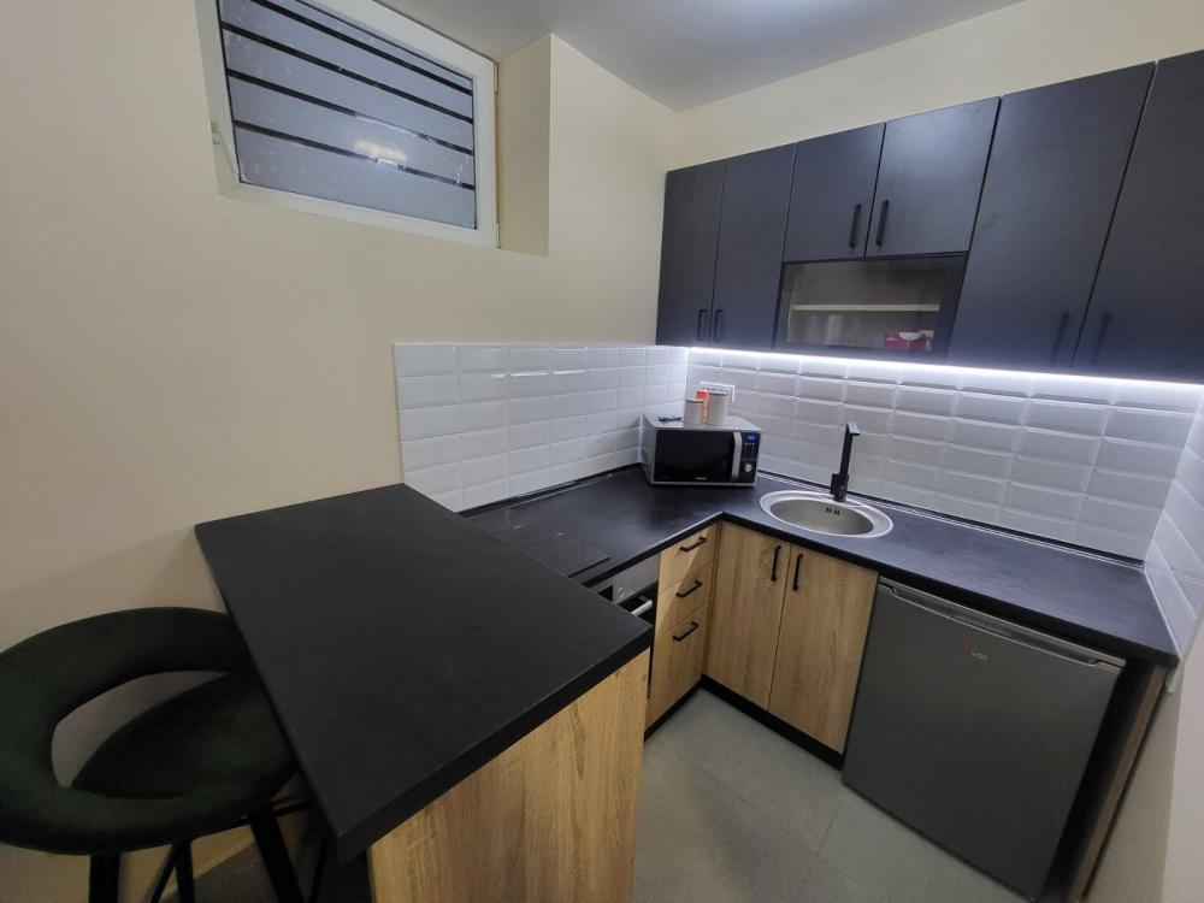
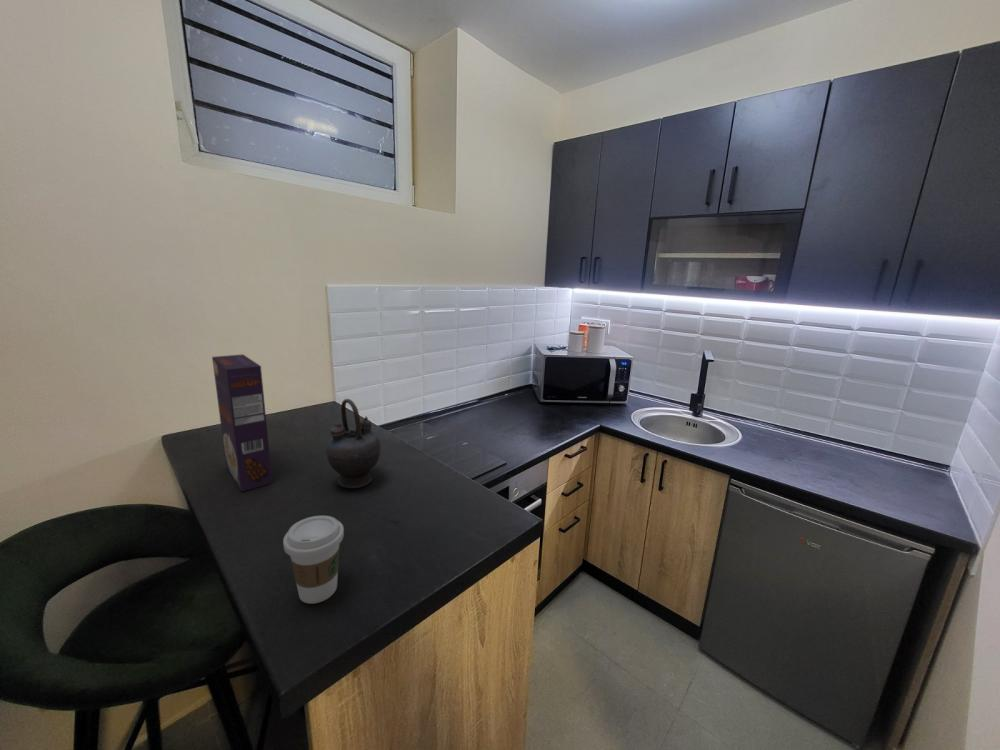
+ coffee cup [282,515,345,605]
+ teapot [325,398,381,489]
+ cereal box [211,353,273,493]
